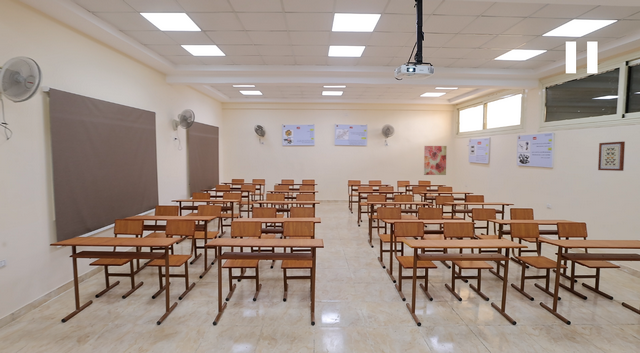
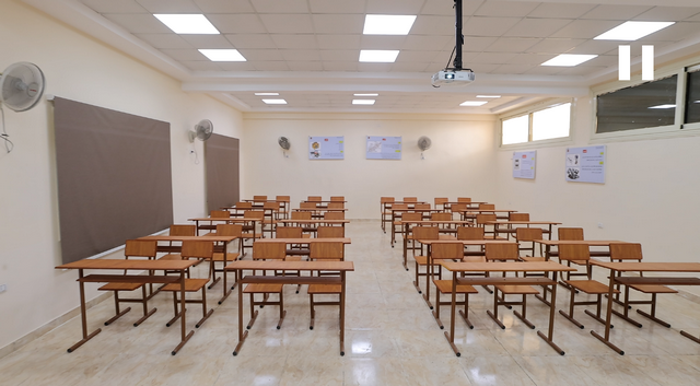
- wall art [423,145,448,176]
- wall art [597,141,626,172]
